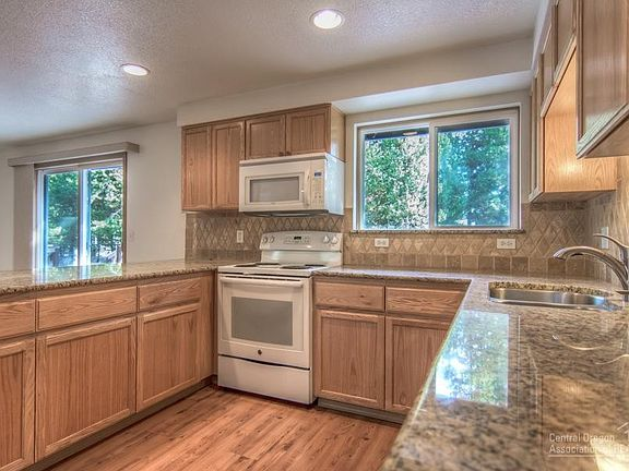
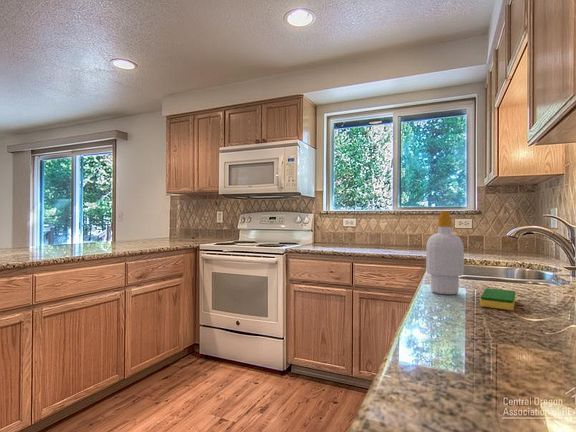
+ dish sponge [479,287,516,311]
+ soap bottle [425,210,465,295]
